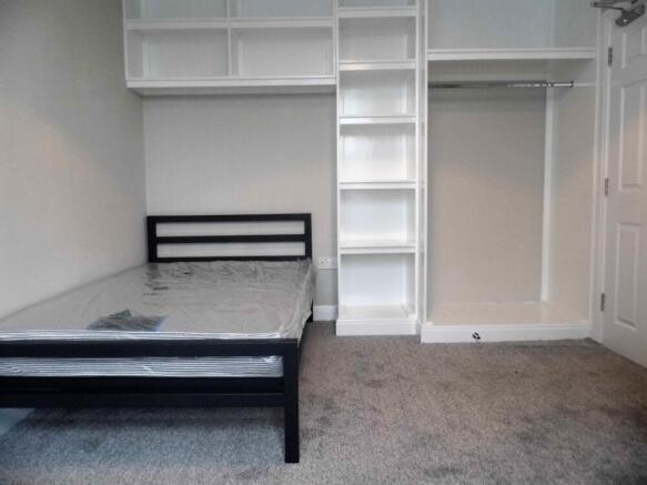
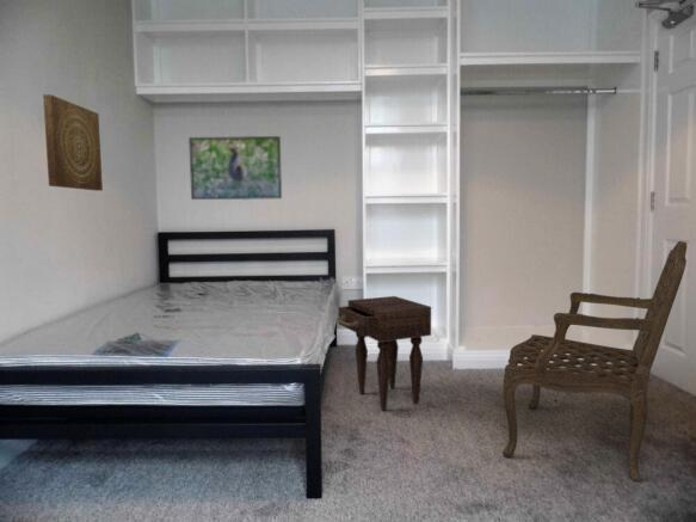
+ wall art [42,93,104,192]
+ nightstand [335,295,432,412]
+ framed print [187,135,283,201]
+ armchair [501,240,688,483]
